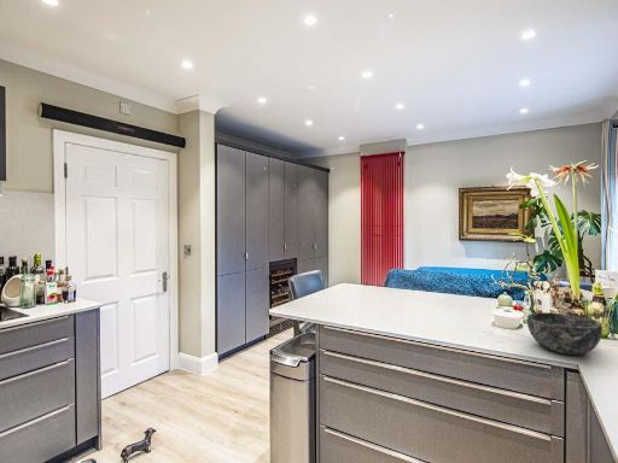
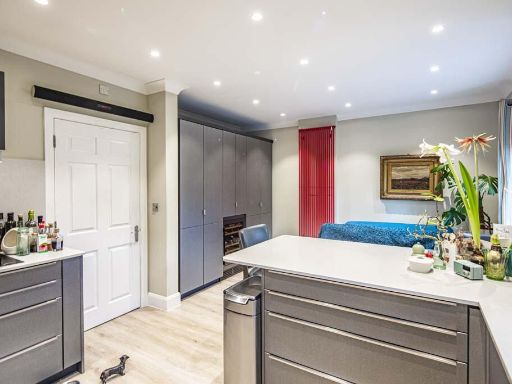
- bowl [526,311,604,356]
